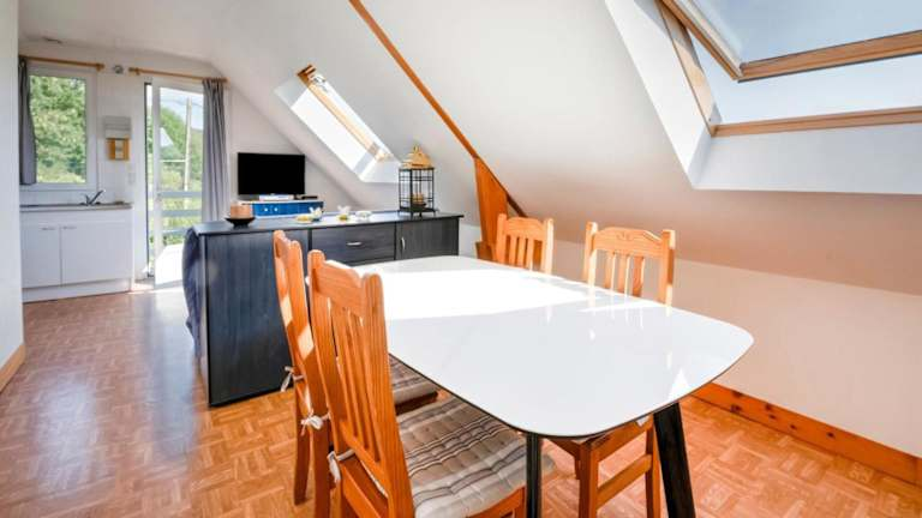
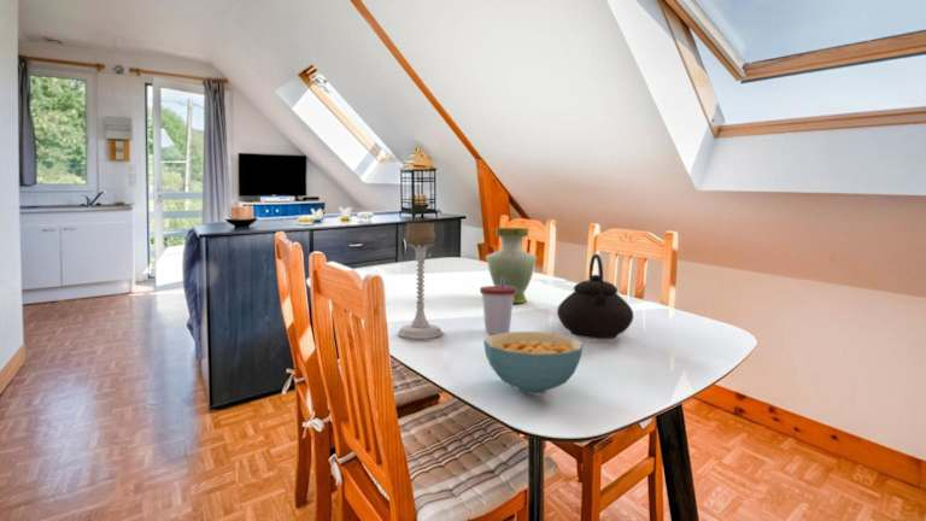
+ vase [485,227,538,304]
+ teapot [556,252,634,340]
+ cereal bowl [482,330,585,396]
+ candle holder [395,222,444,340]
+ cup [479,277,516,334]
